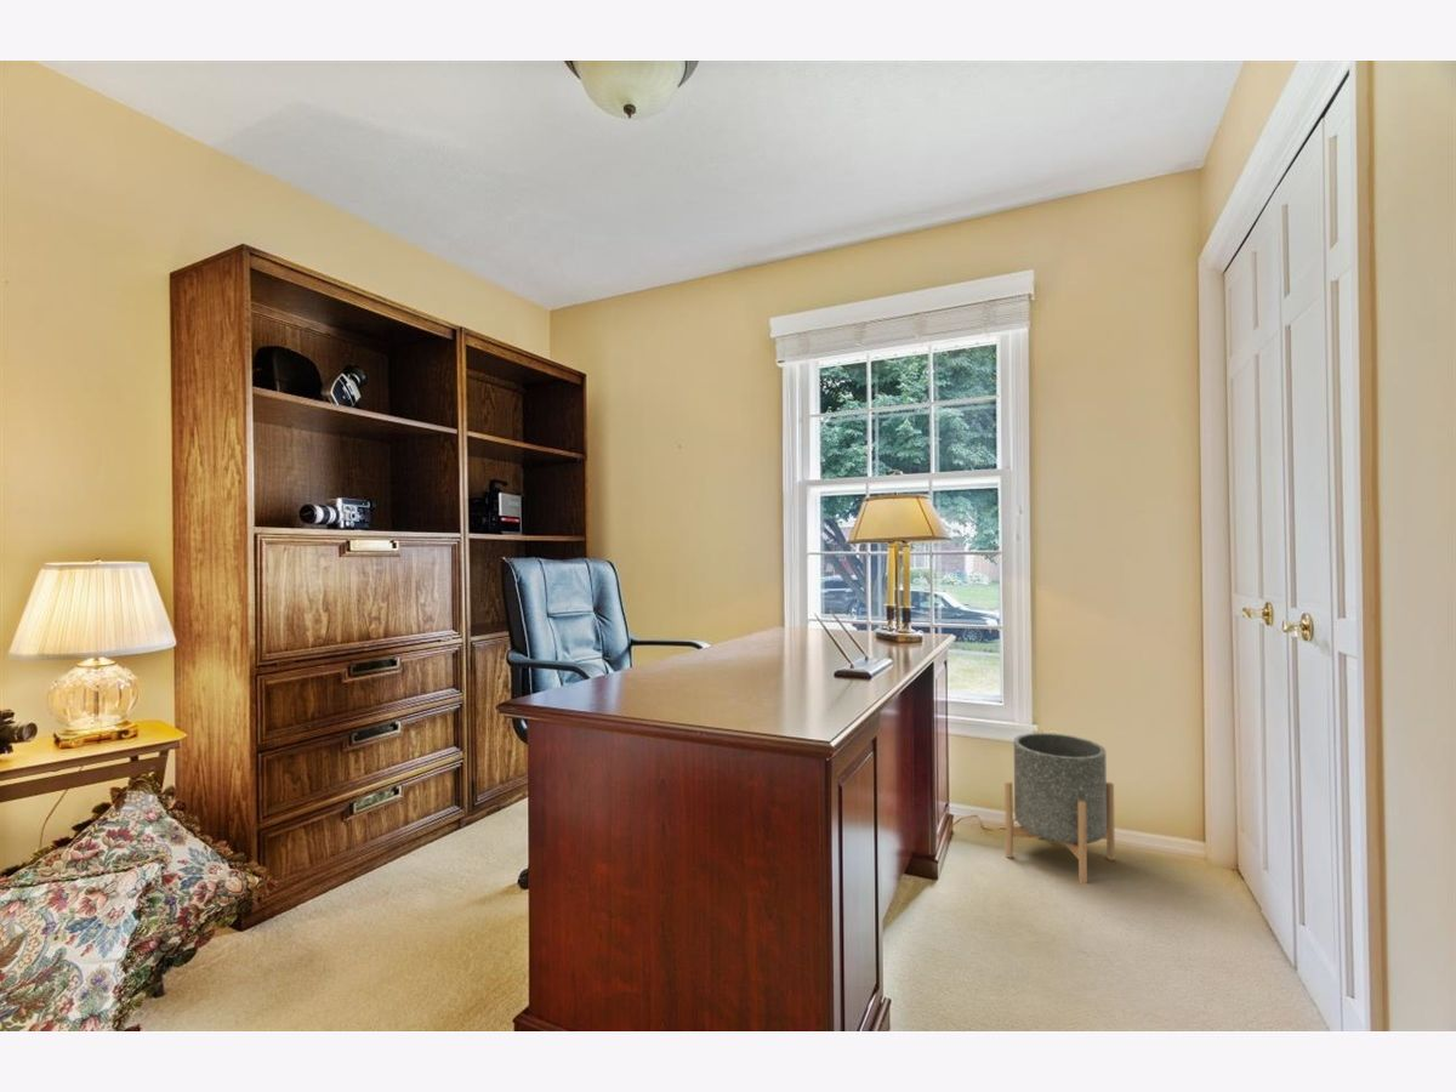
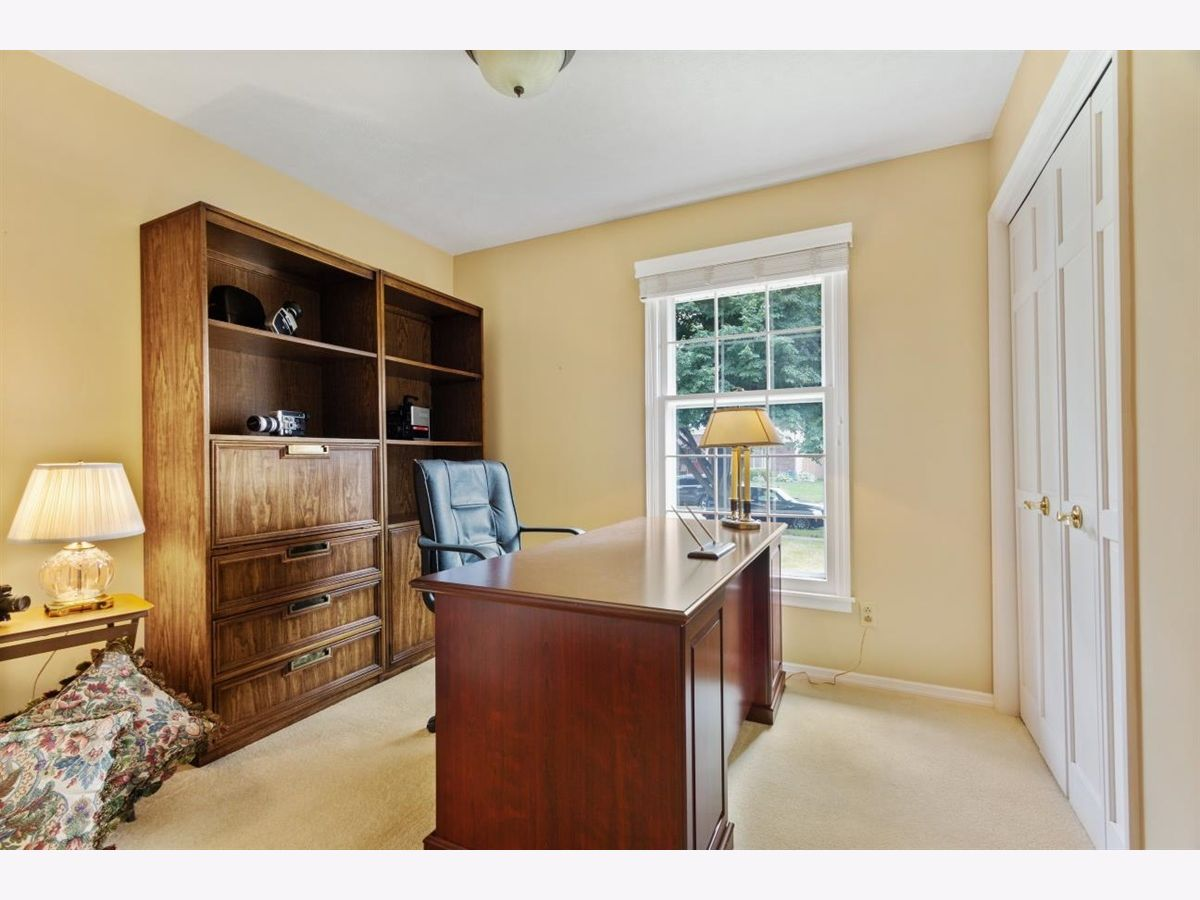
- planter [1003,732,1116,885]
